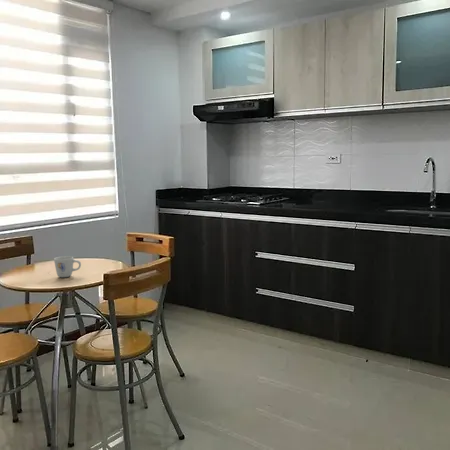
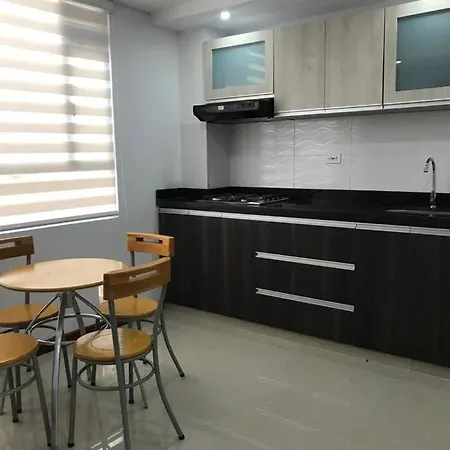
- mug [53,255,82,278]
